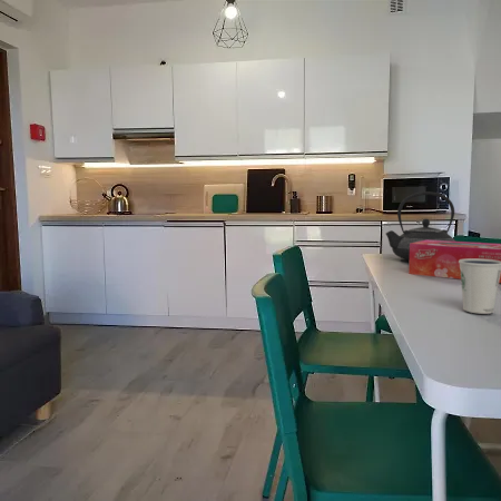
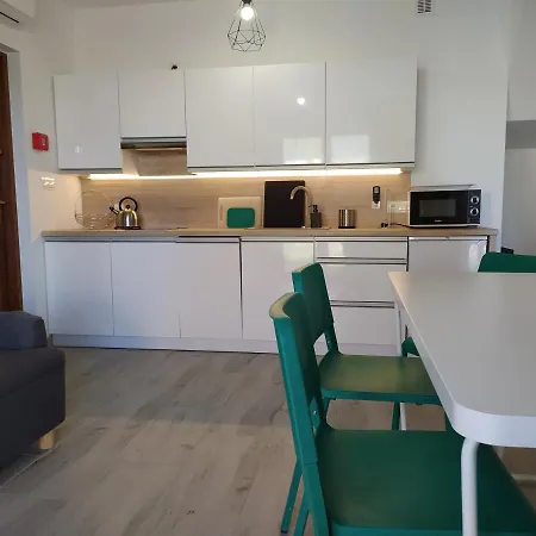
- tissue box [407,240,501,284]
- dixie cup [459,259,501,315]
- teapot [385,190,456,261]
